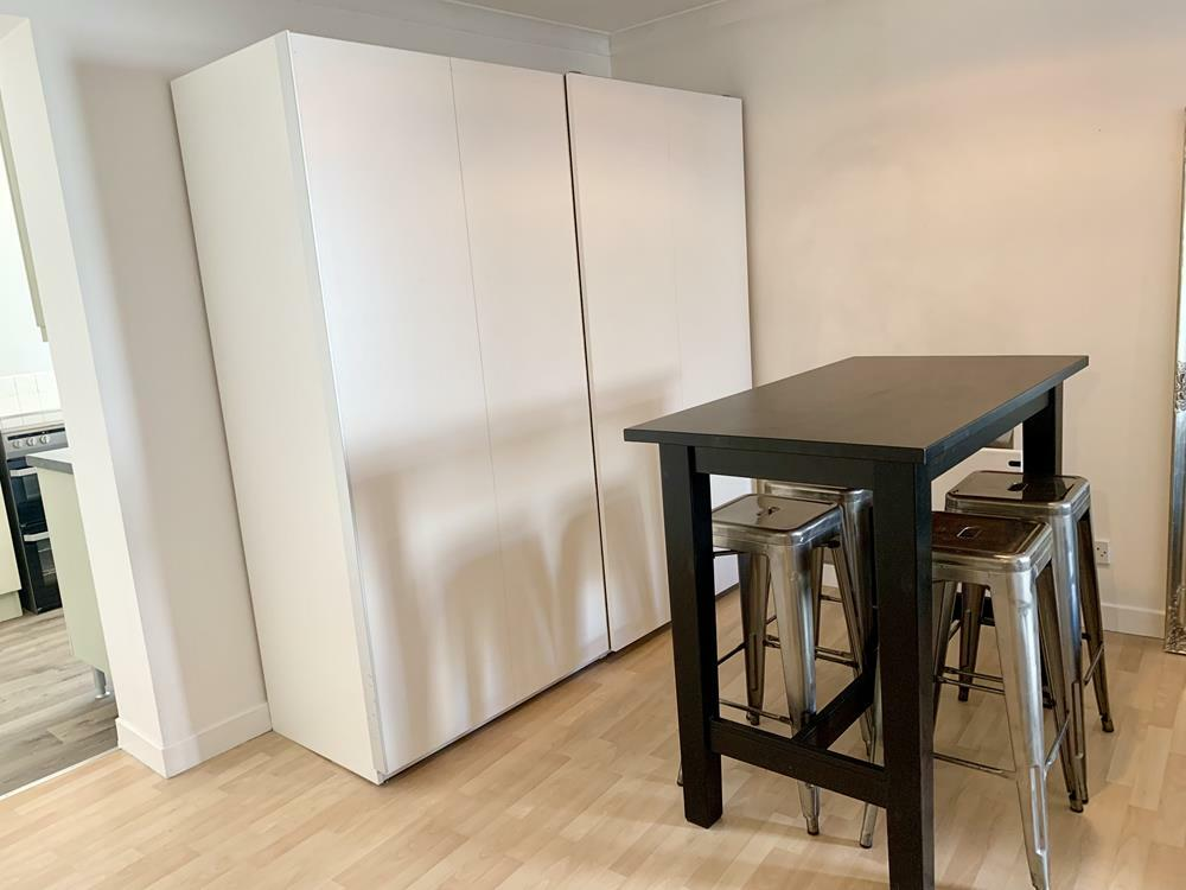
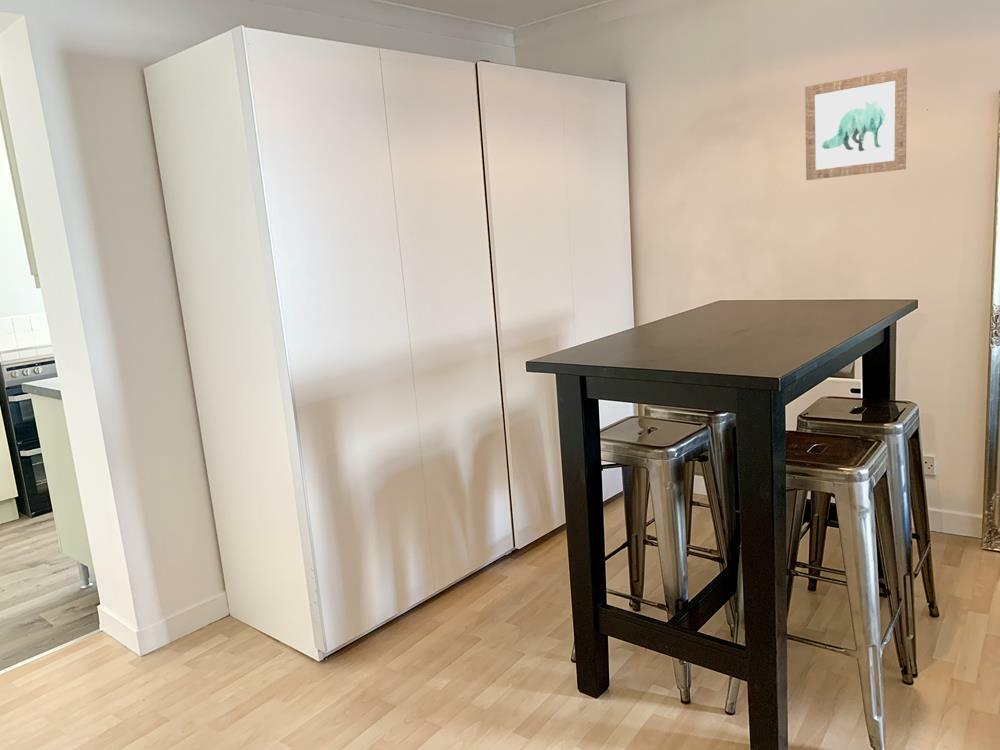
+ wall art [804,67,908,181]
